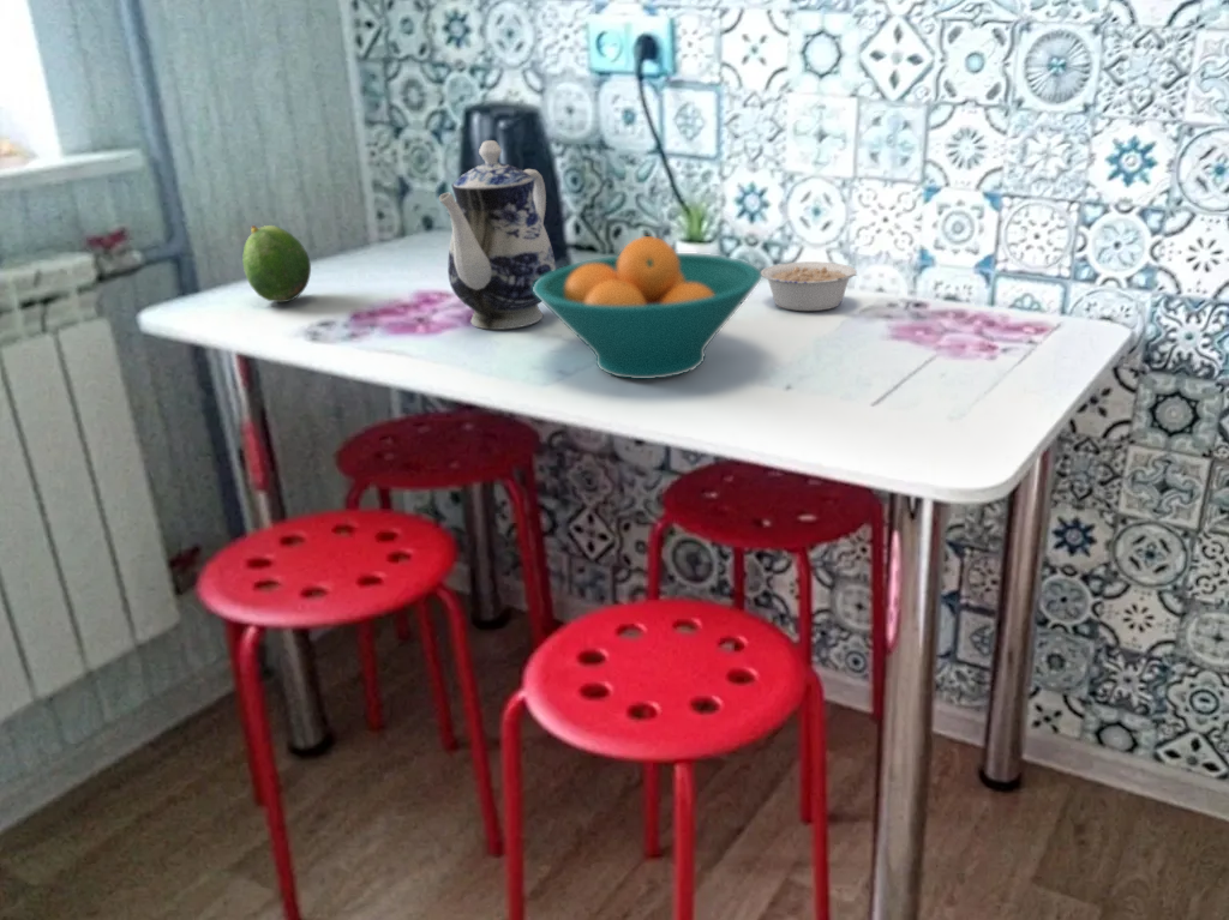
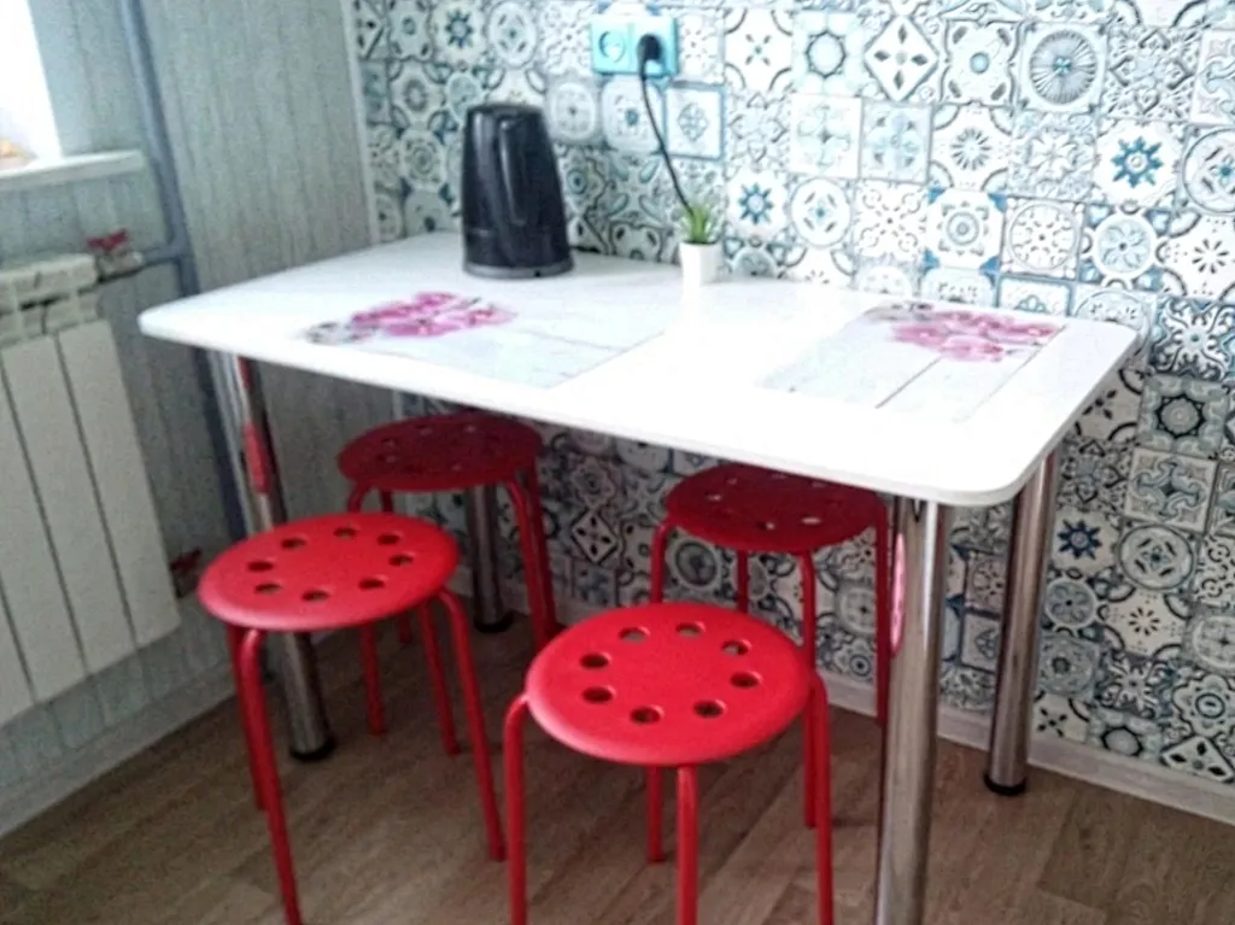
- fruit [241,224,312,303]
- legume [760,260,858,312]
- teapot [438,139,557,331]
- fruit bowl [533,235,762,380]
